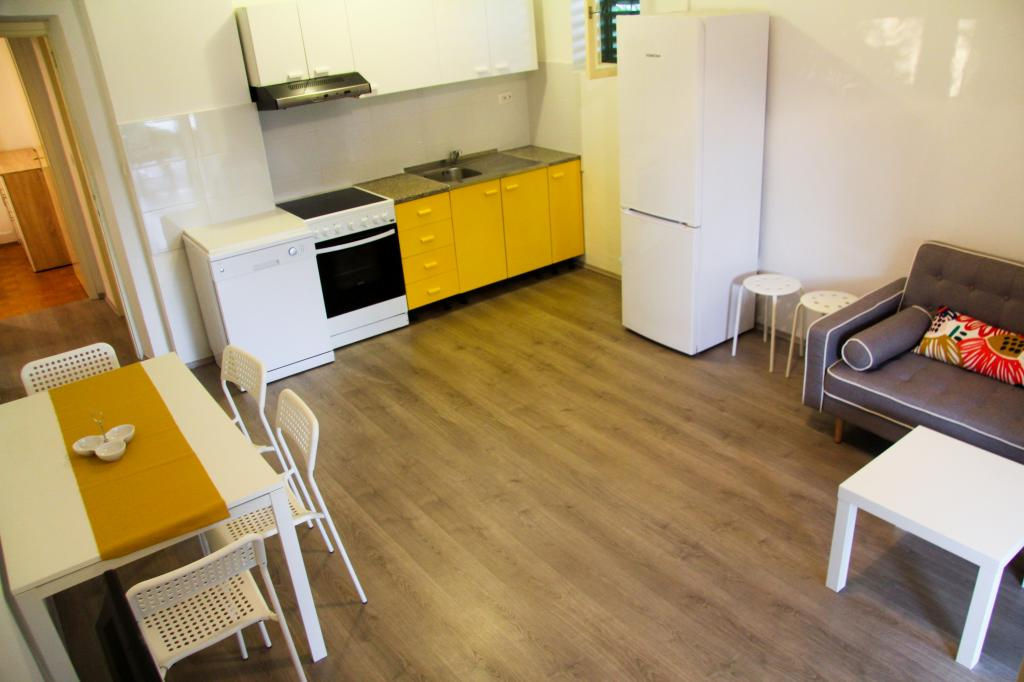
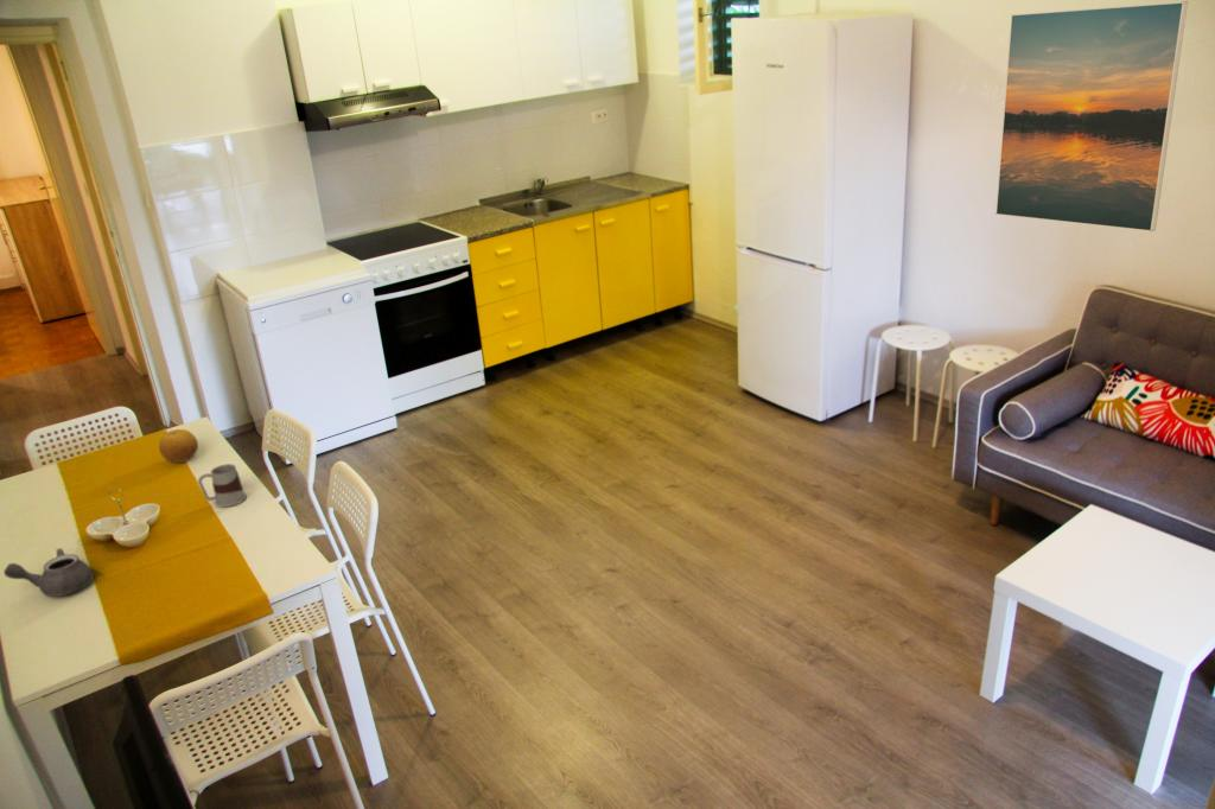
+ fruit [158,428,199,464]
+ teapot [2,547,95,598]
+ mug [197,463,248,508]
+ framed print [994,0,1189,232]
